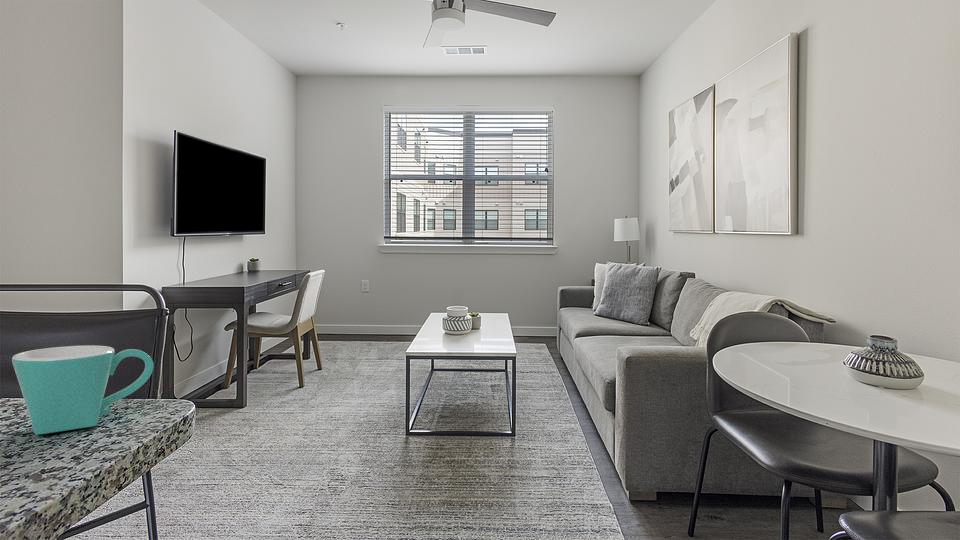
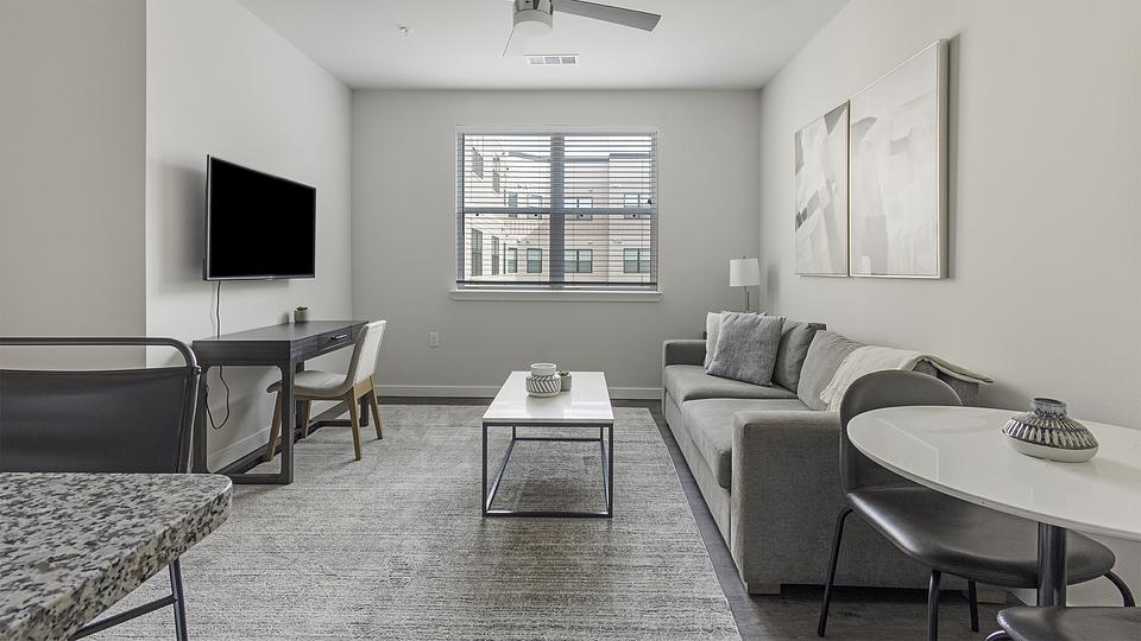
- mug [11,344,154,436]
